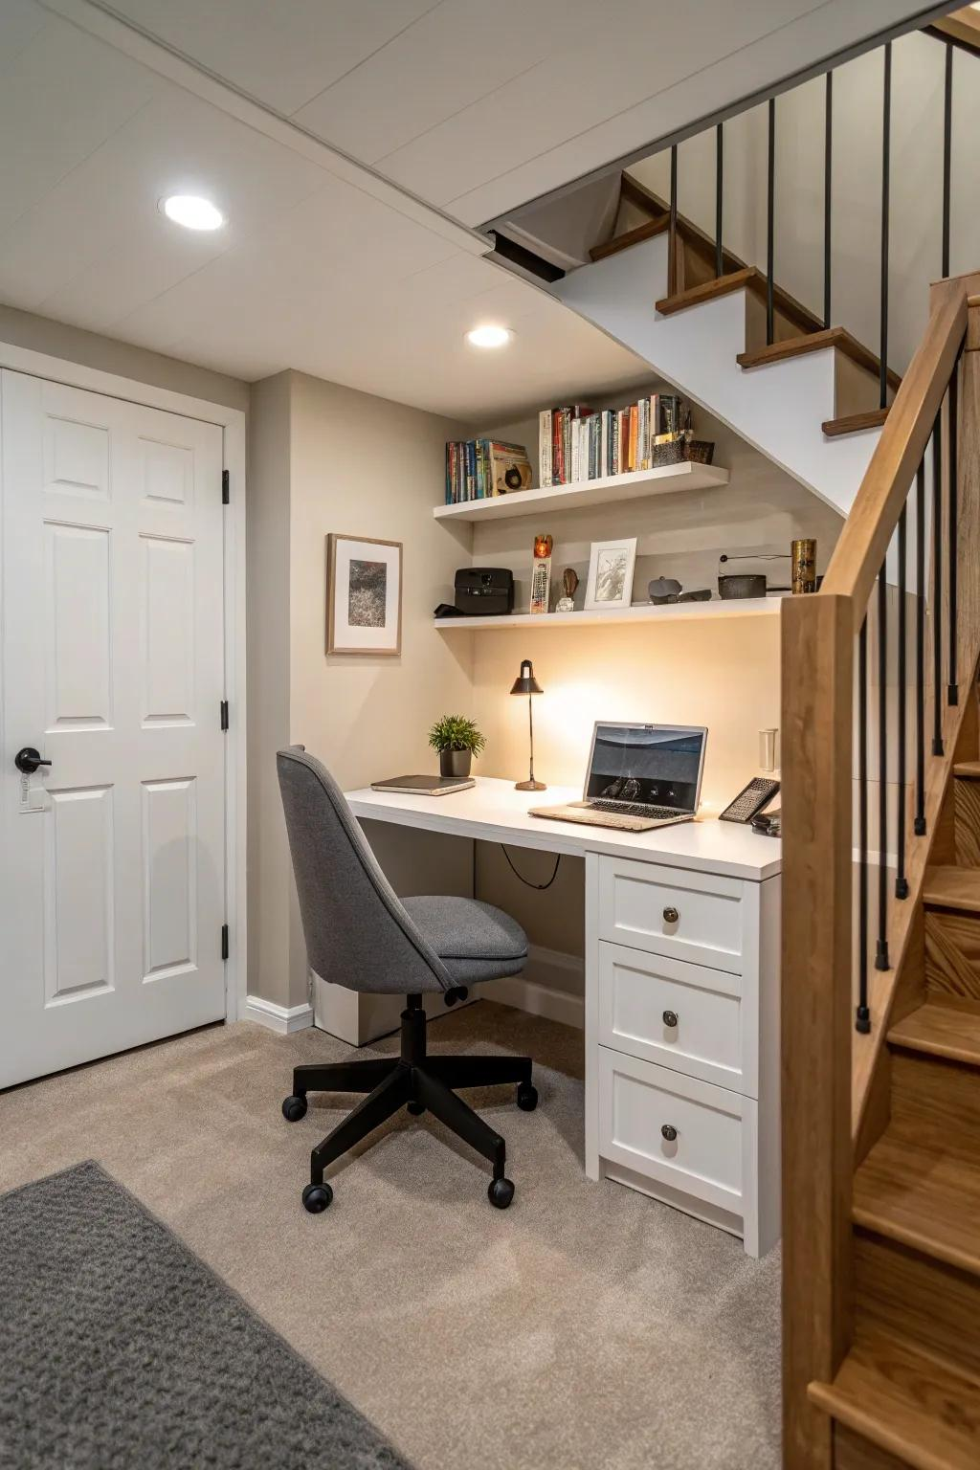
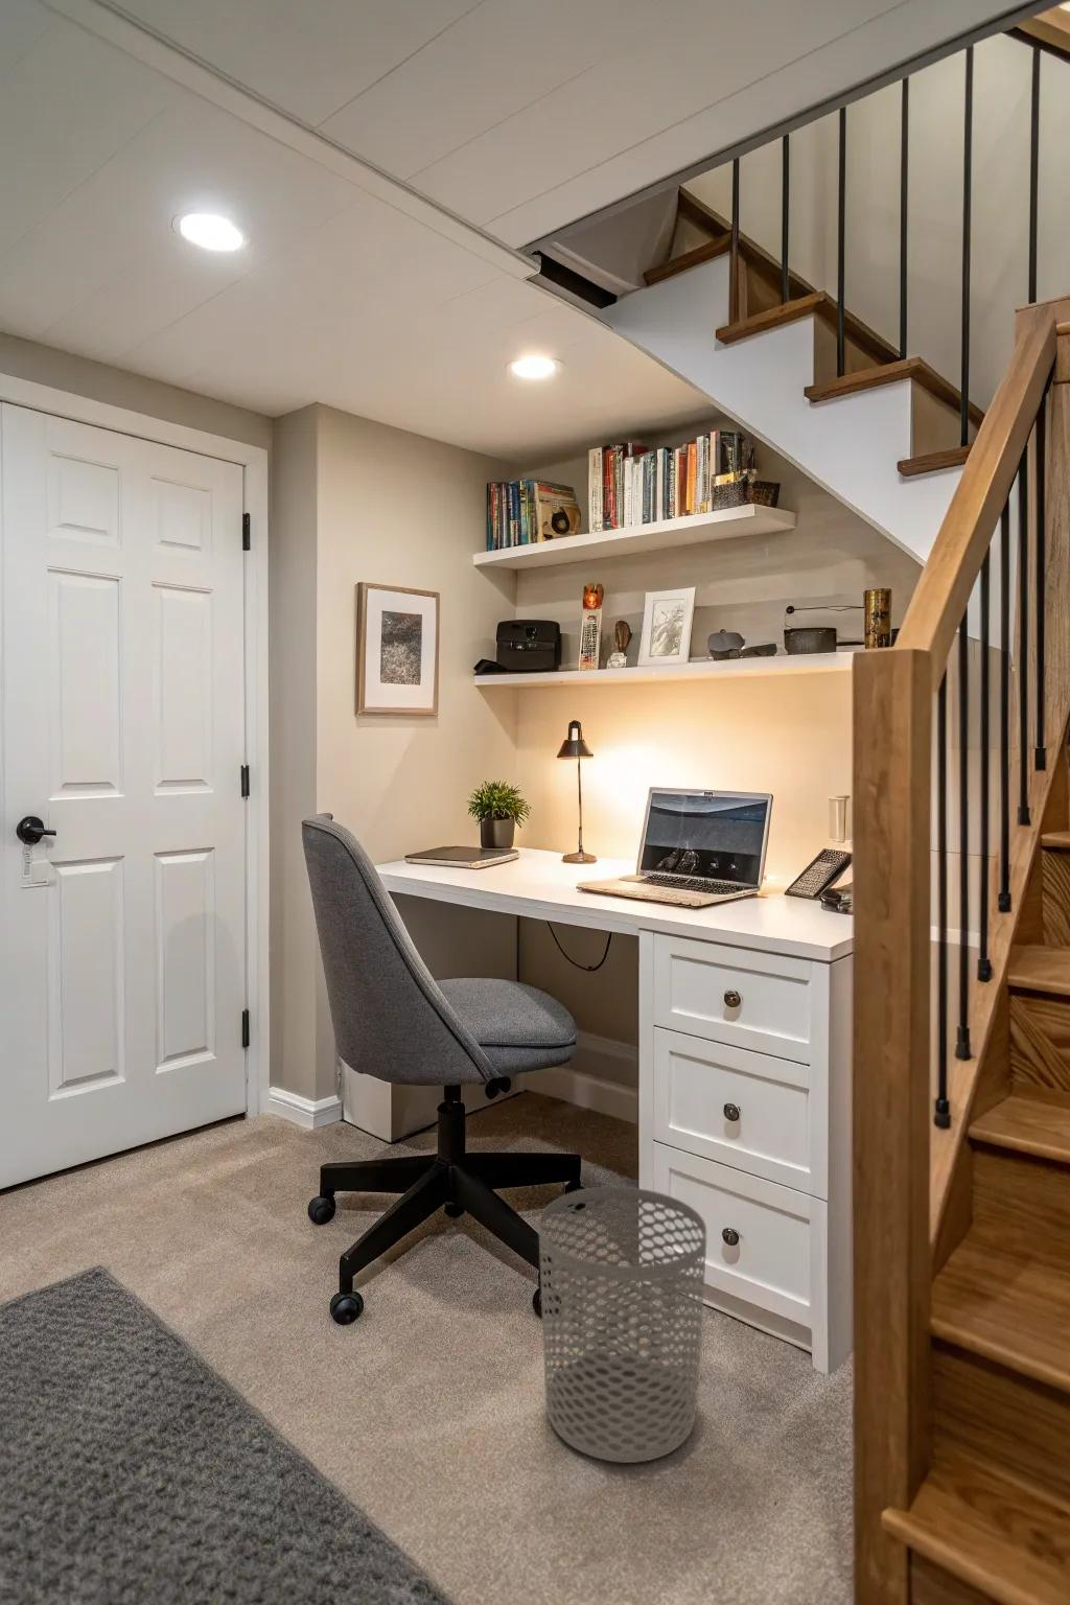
+ waste bin [539,1186,707,1464]
